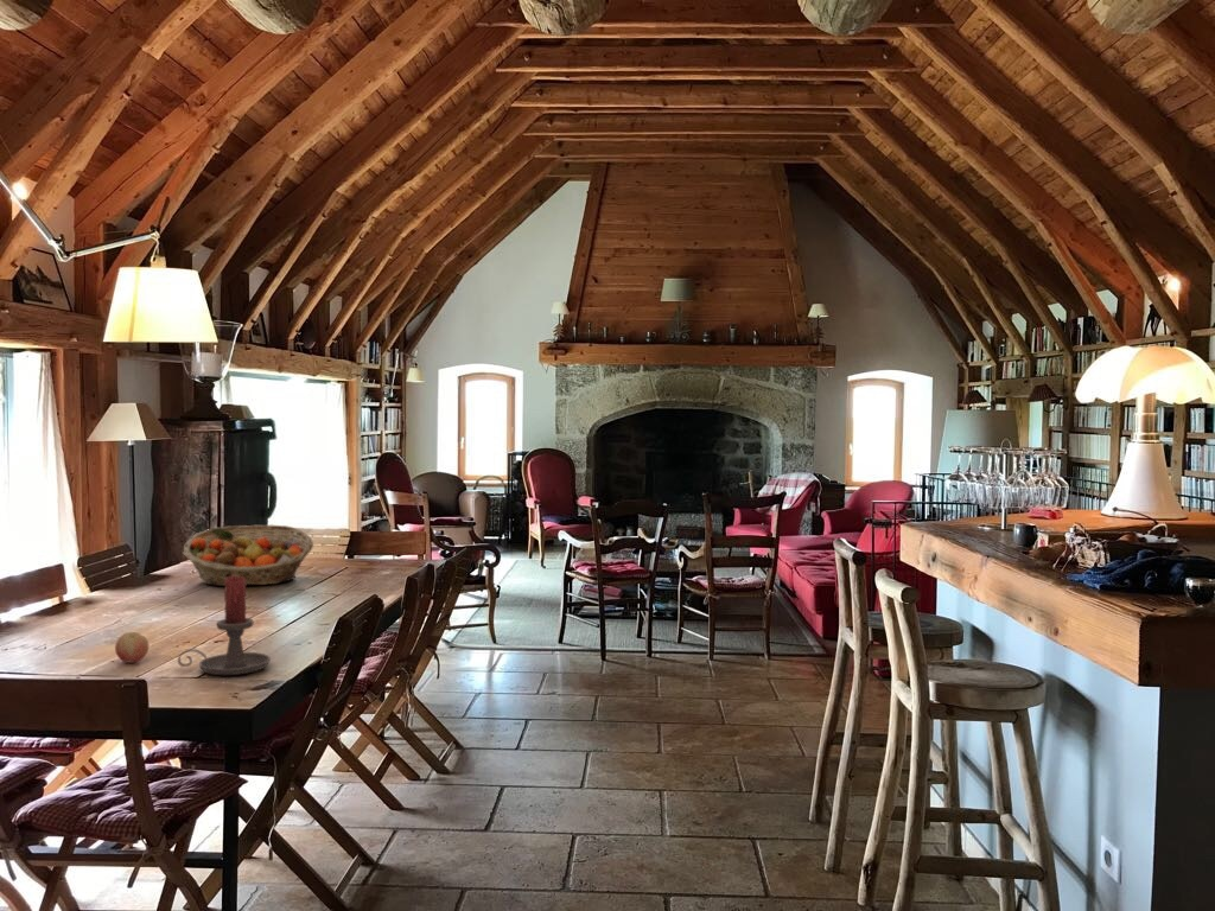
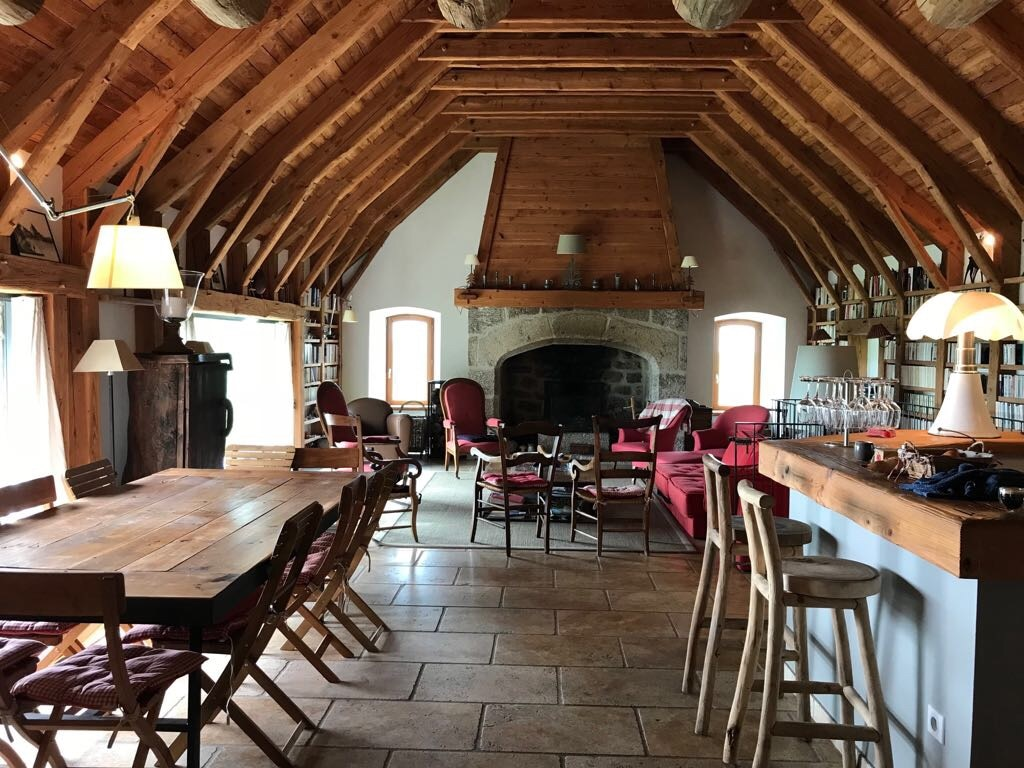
- fruit [114,631,150,664]
- fruit basket [182,524,314,587]
- candle holder [177,576,272,676]
